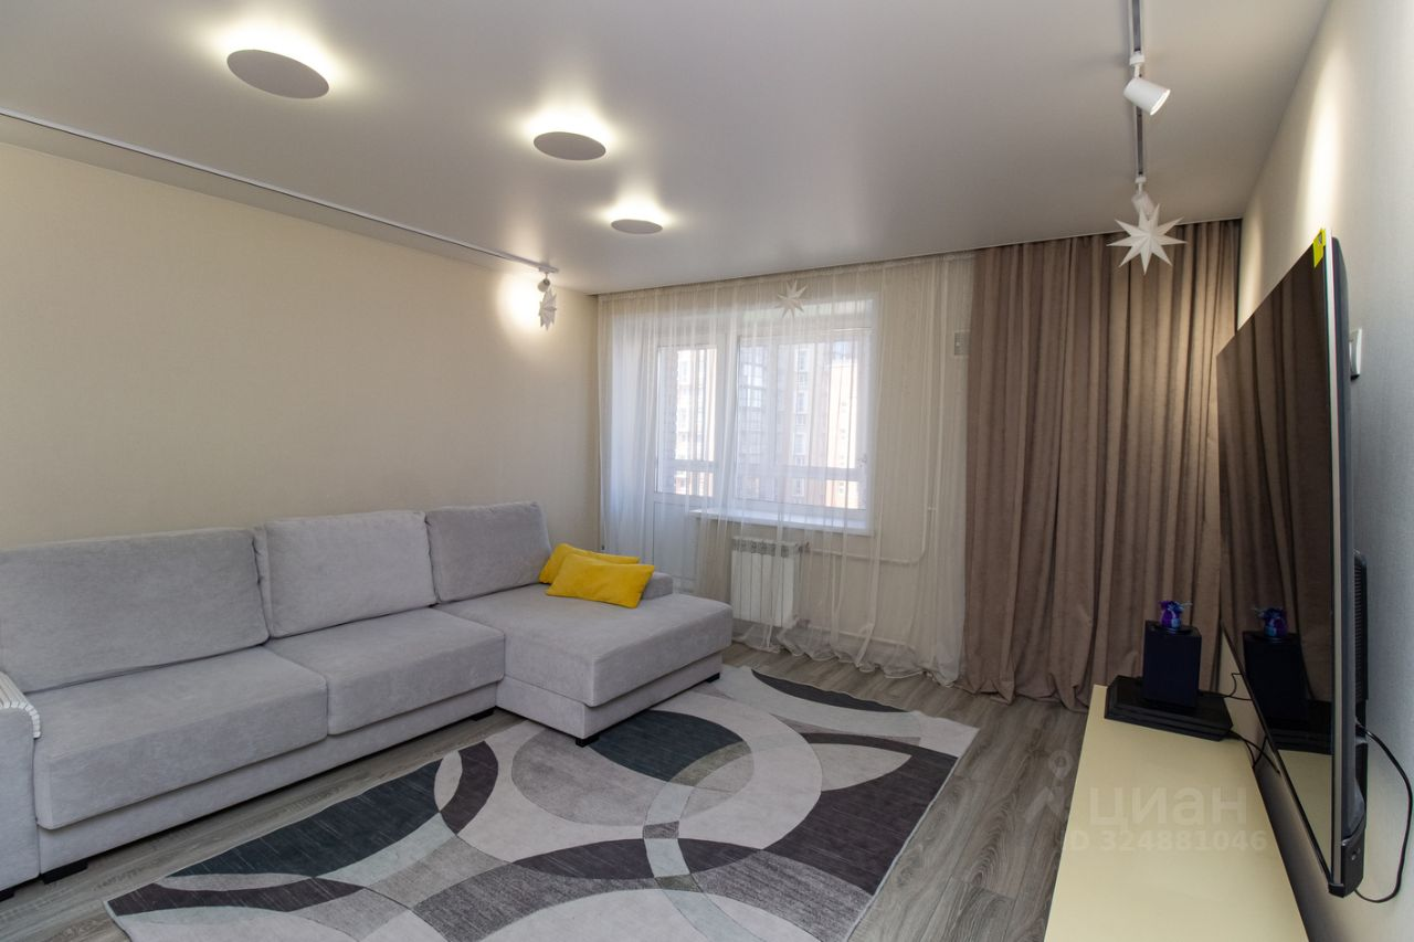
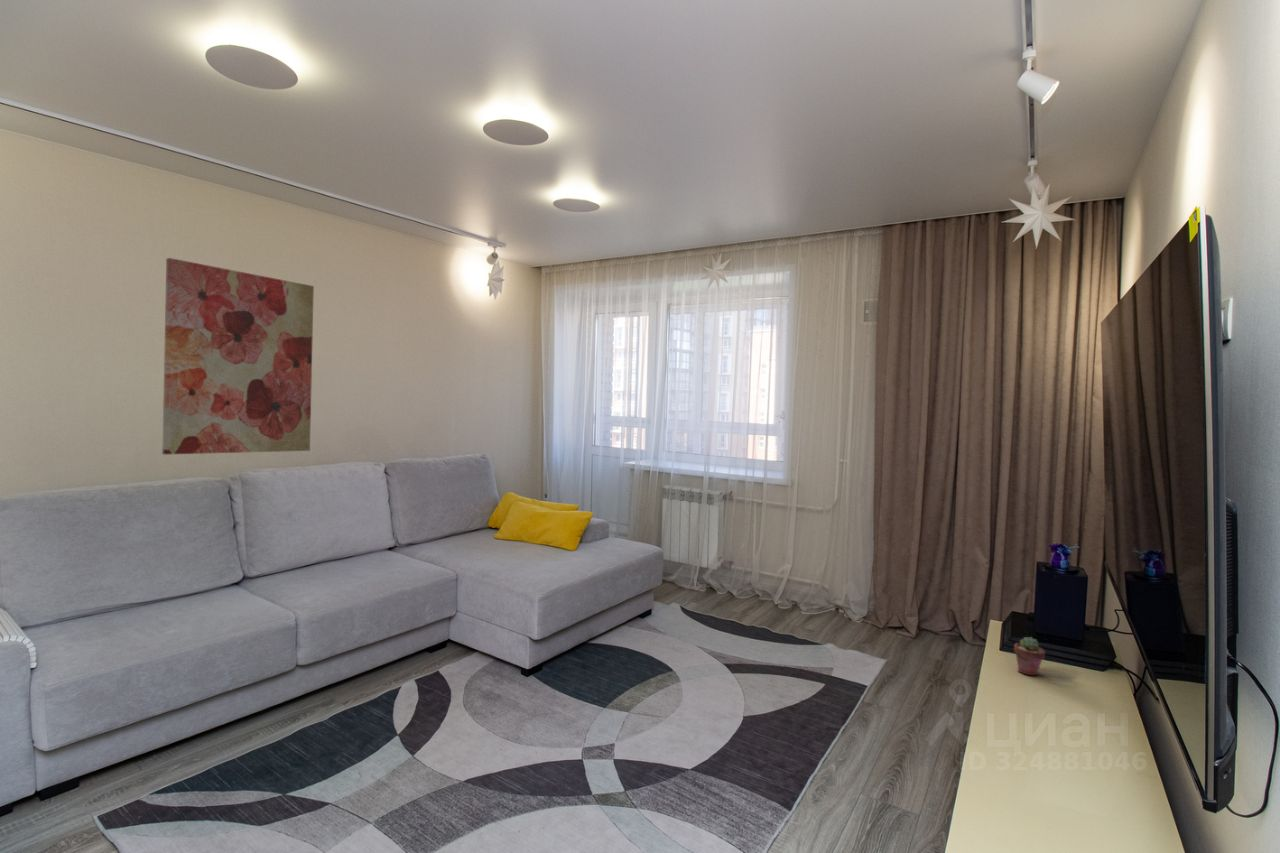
+ wall art [161,257,315,456]
+ potted succulent [1013,636,1046,676]
